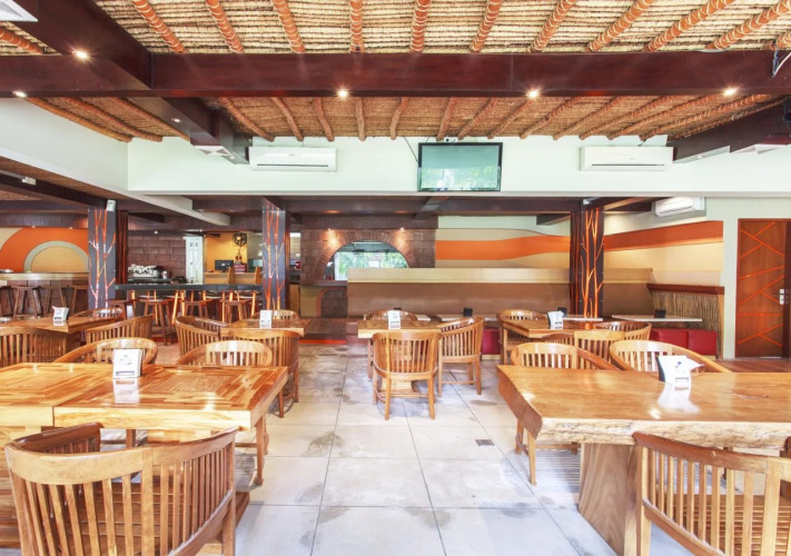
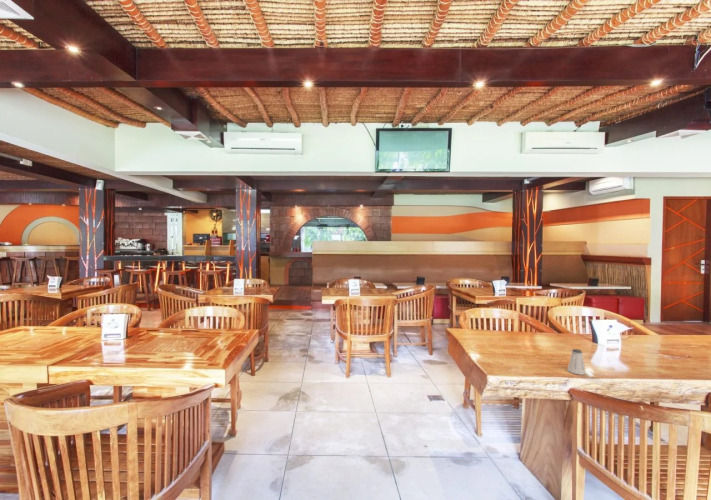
+ saltshaker [566,348,587,376]
